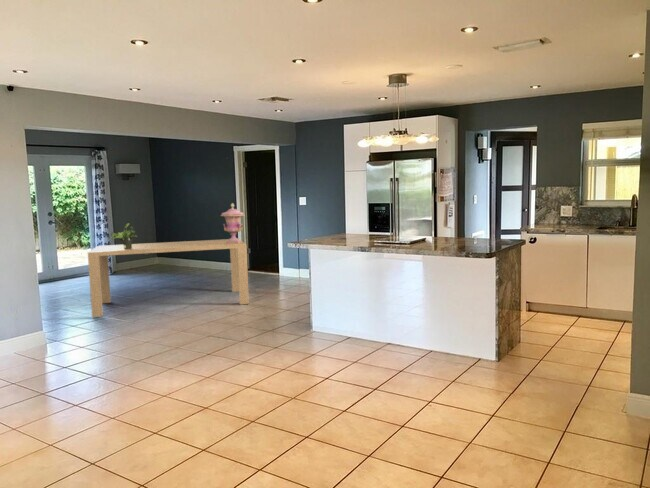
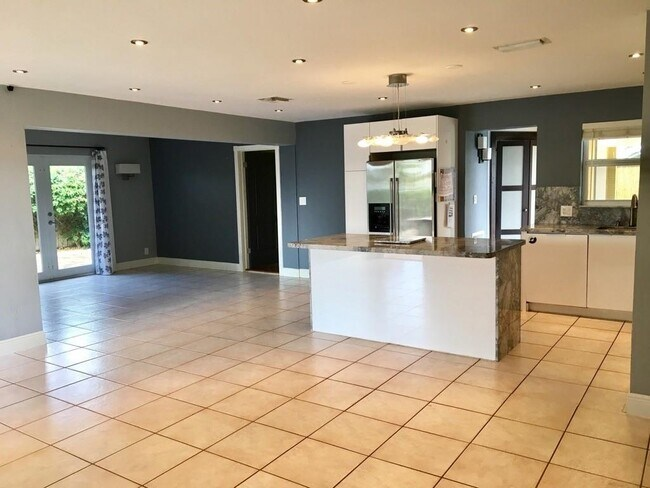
- dining table [87,238,250,318]
- potted plant [109,222,139,249]
- decorative urn [220,202,246,244]
